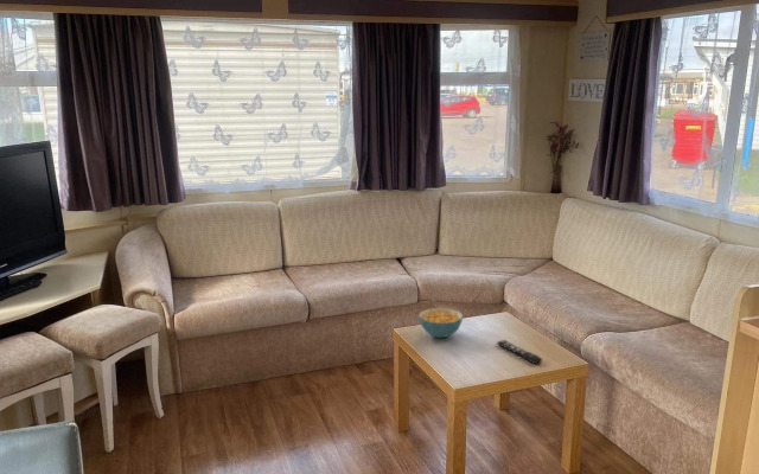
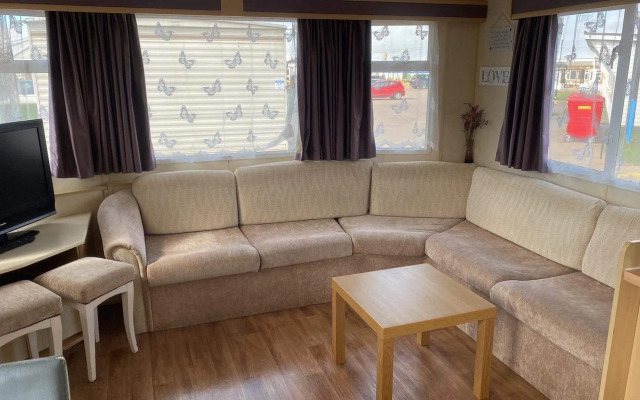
- remote control [496,339,543,365]
- cereal bowl [417,307,464,339]
